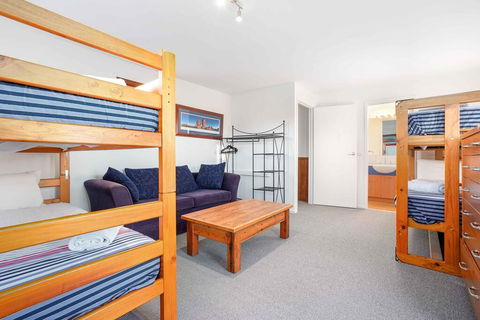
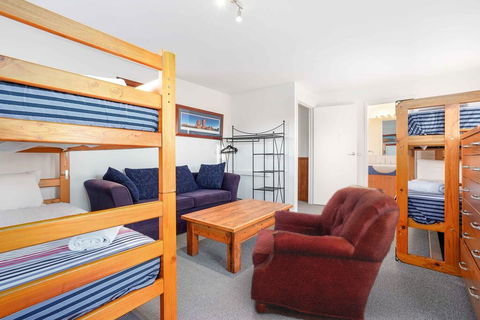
+ armchair [250,184,401,320]
